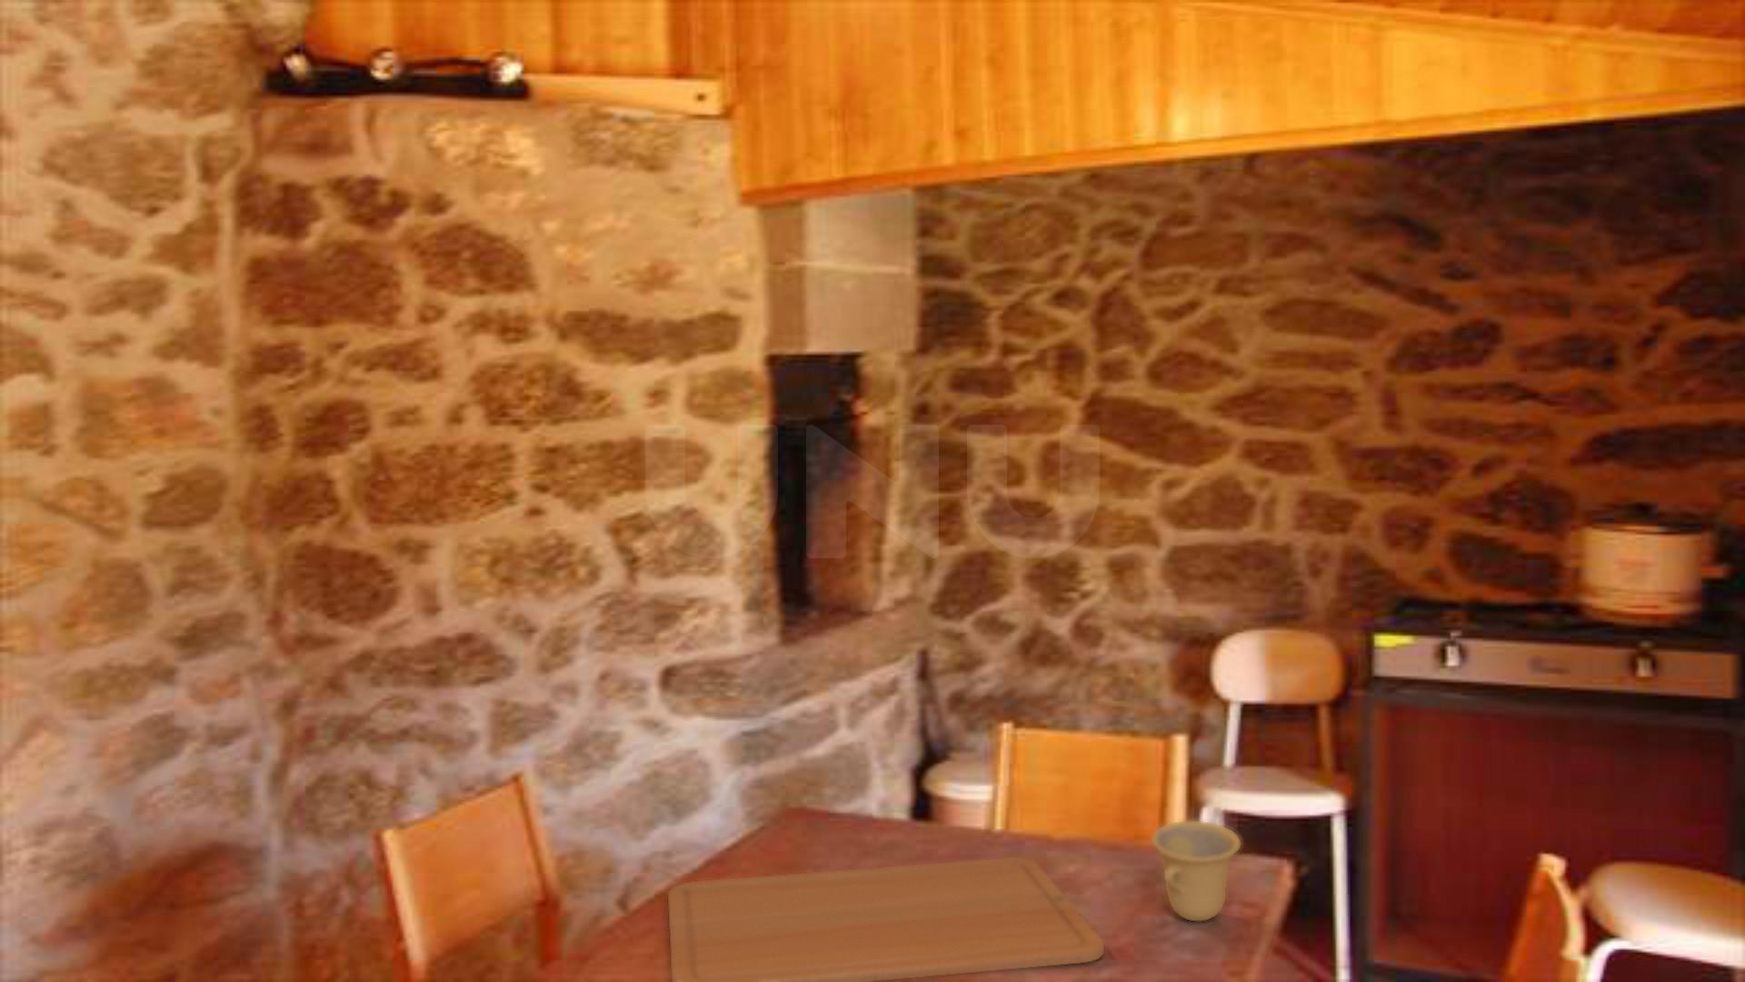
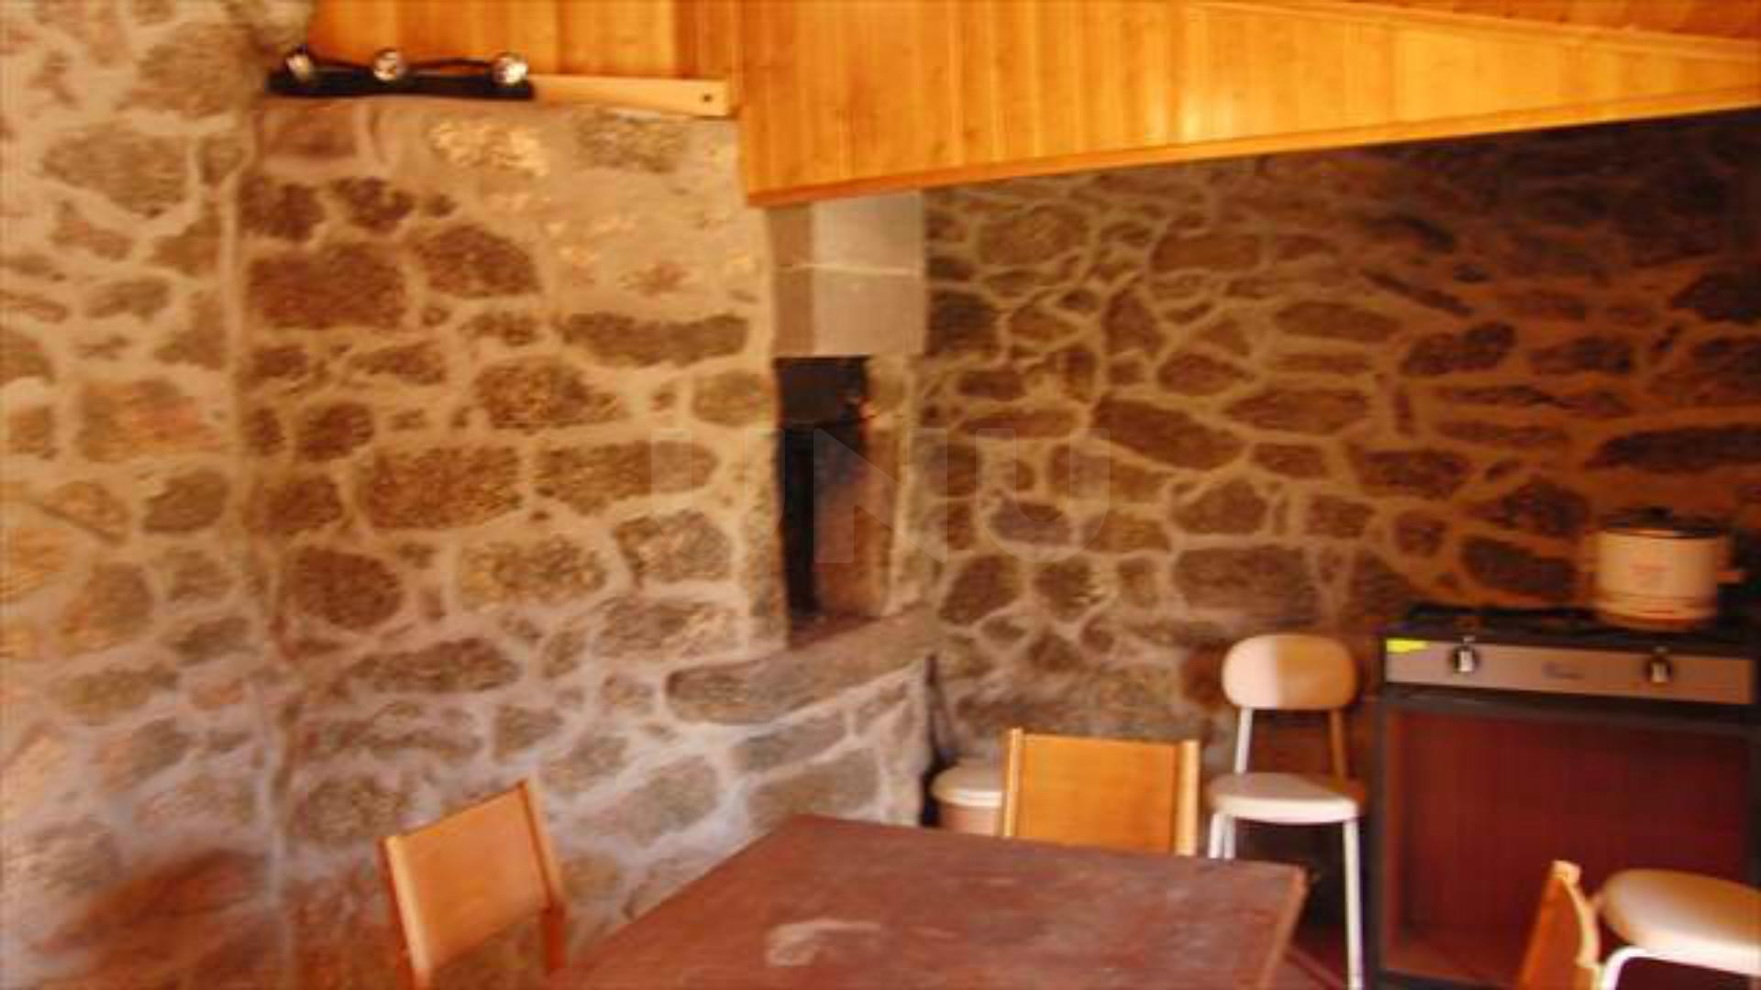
- cup [1151,820,1242,922]
- chopping board [668,856,1105,982]
